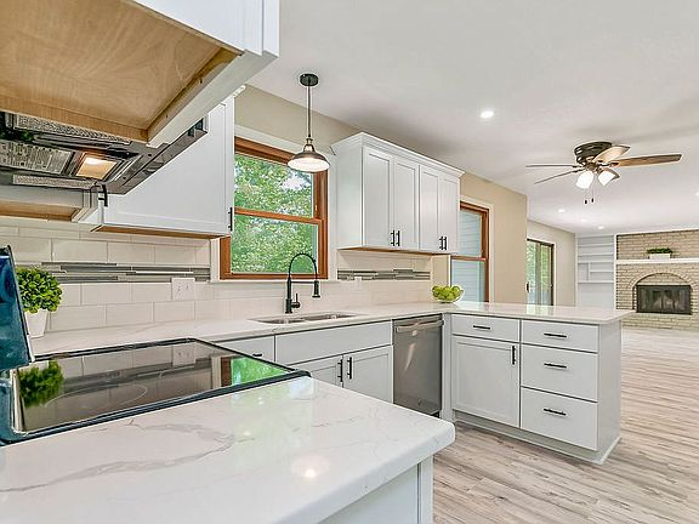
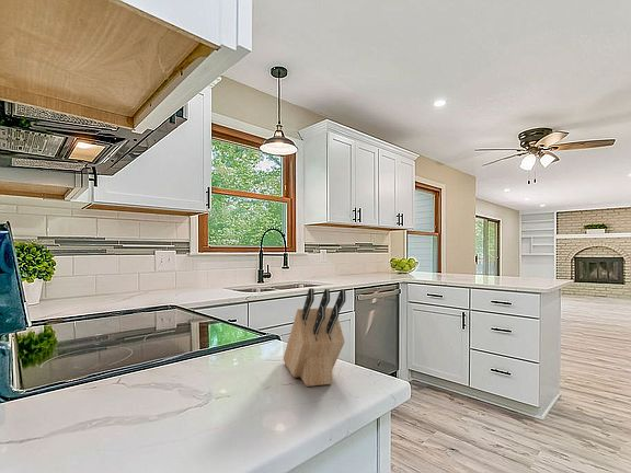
+ knife block [283,287,347,388]
